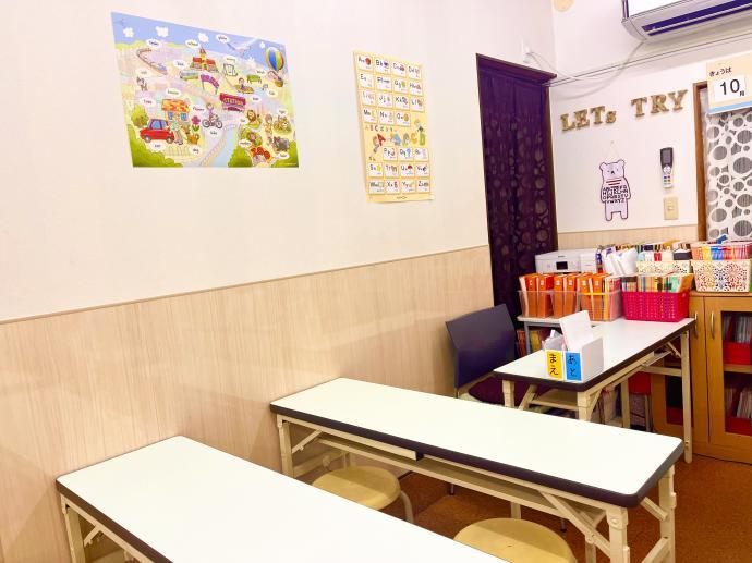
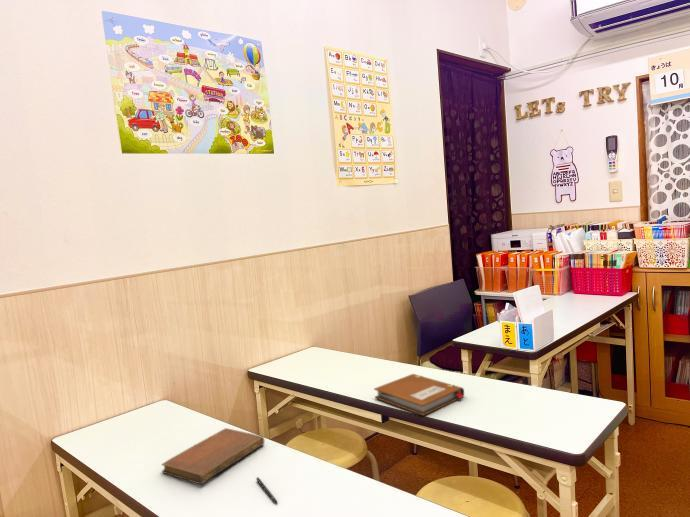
+ pen [255,476,278,505]
+ notebook [161,427,265,485]
+ notebook [373,373,465,416]
